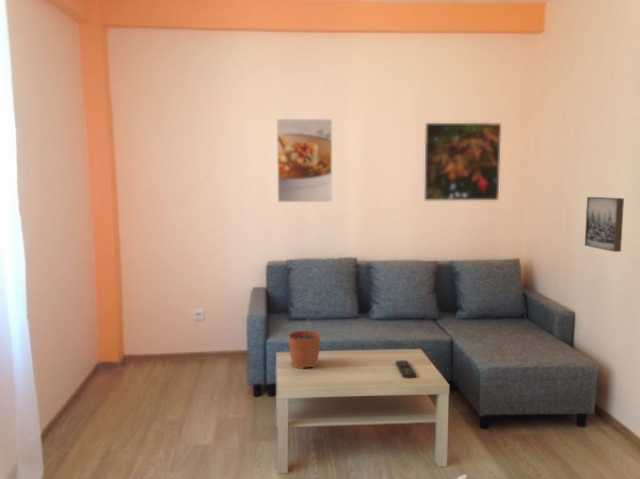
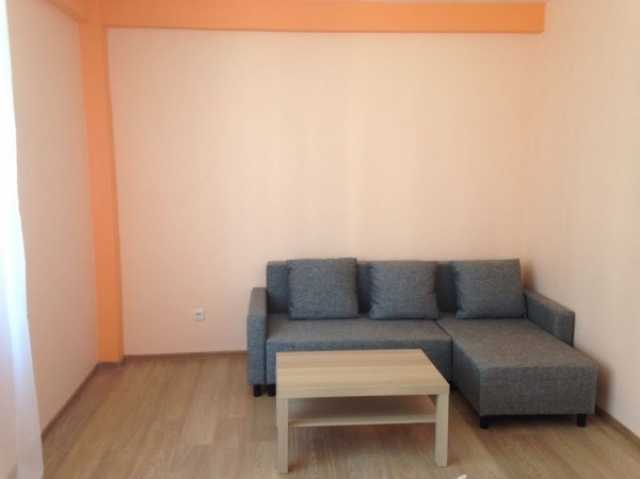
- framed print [423,122,502,201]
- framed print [276,118,333,203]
- wall art [584,196,625,253]
- remote control [395,359,417,379]
- plant pot [287,318,322,370]
